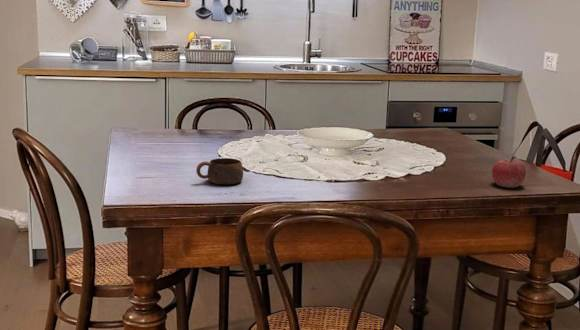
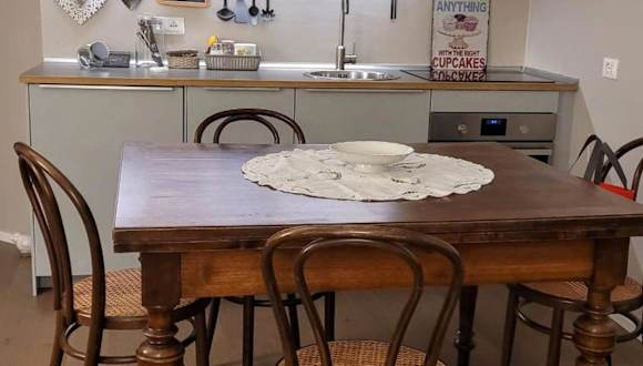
- fruit [491,155,527,189]
- cup [195,157,244,185]
